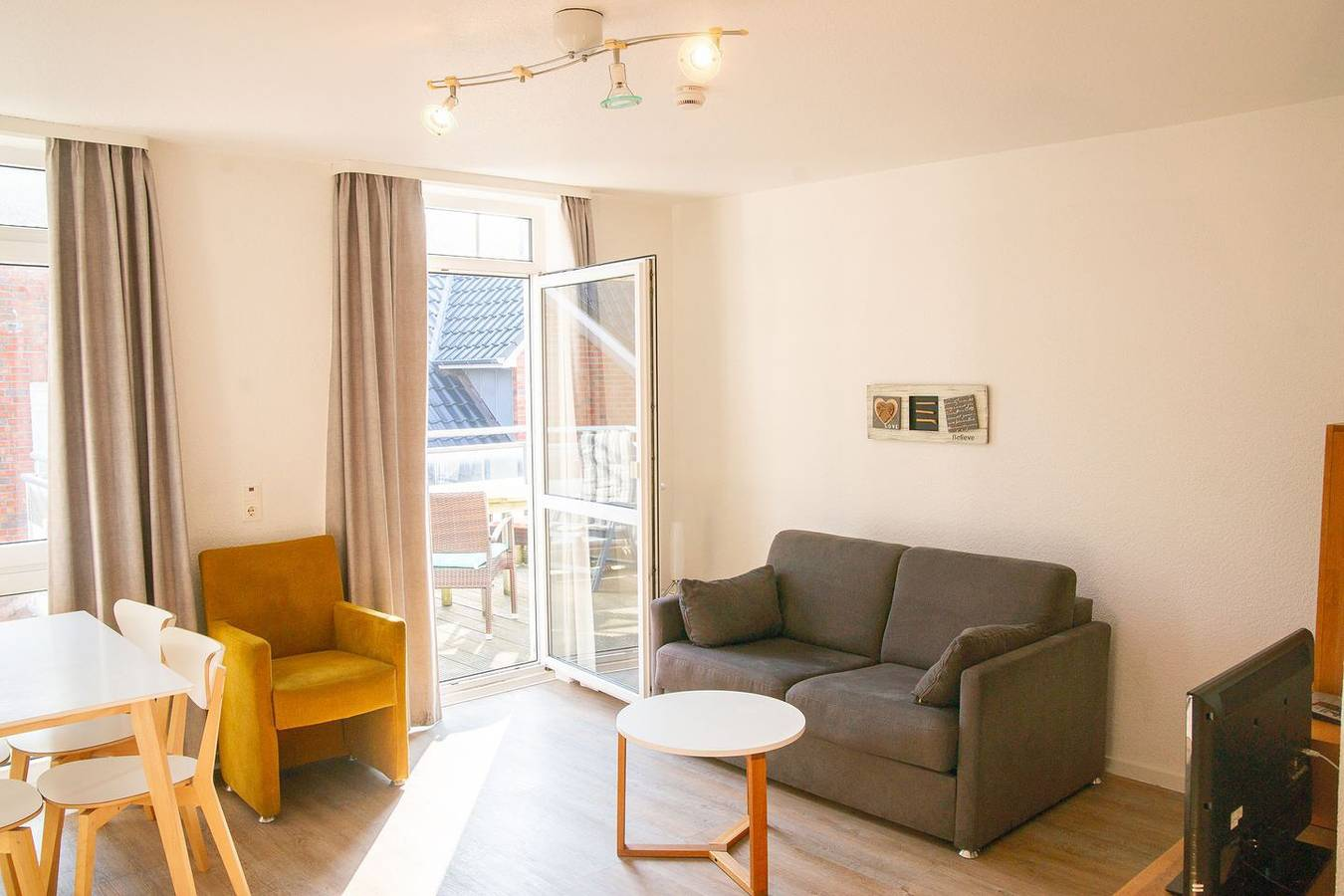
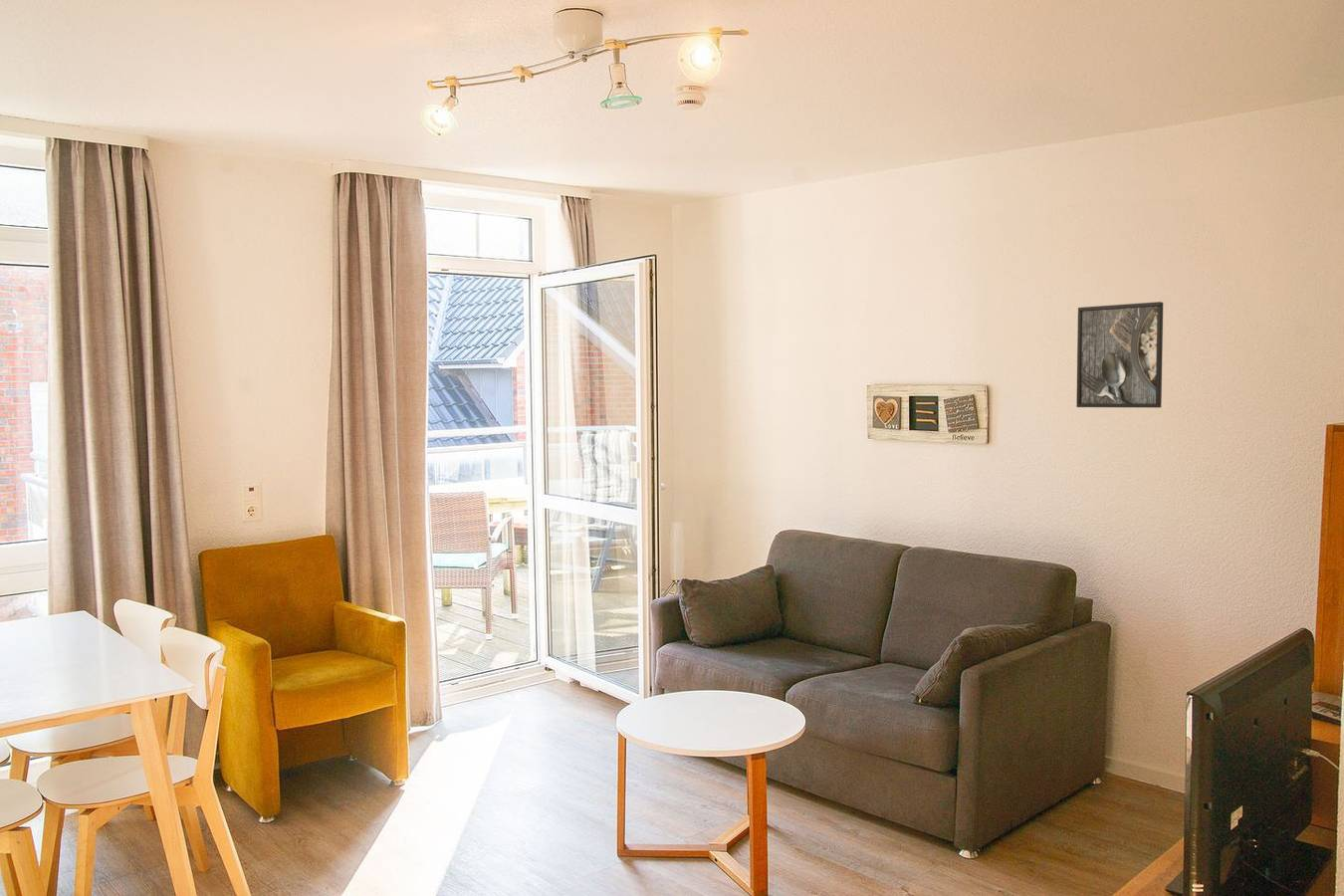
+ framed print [1075,301,1164,408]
